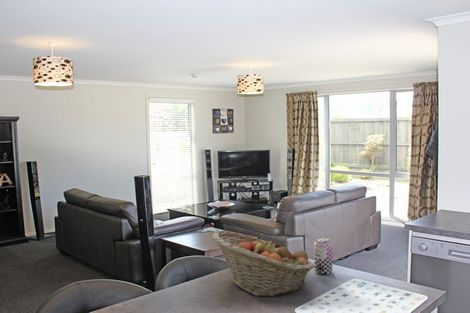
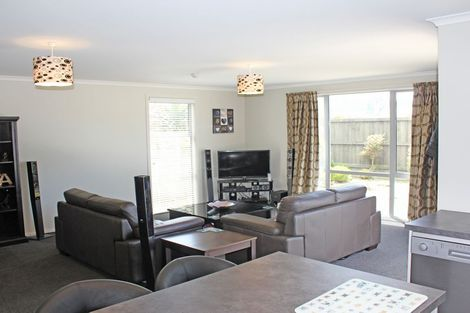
- fruit basket [212,230,315,298]
- beer can [313,237,333,275]
